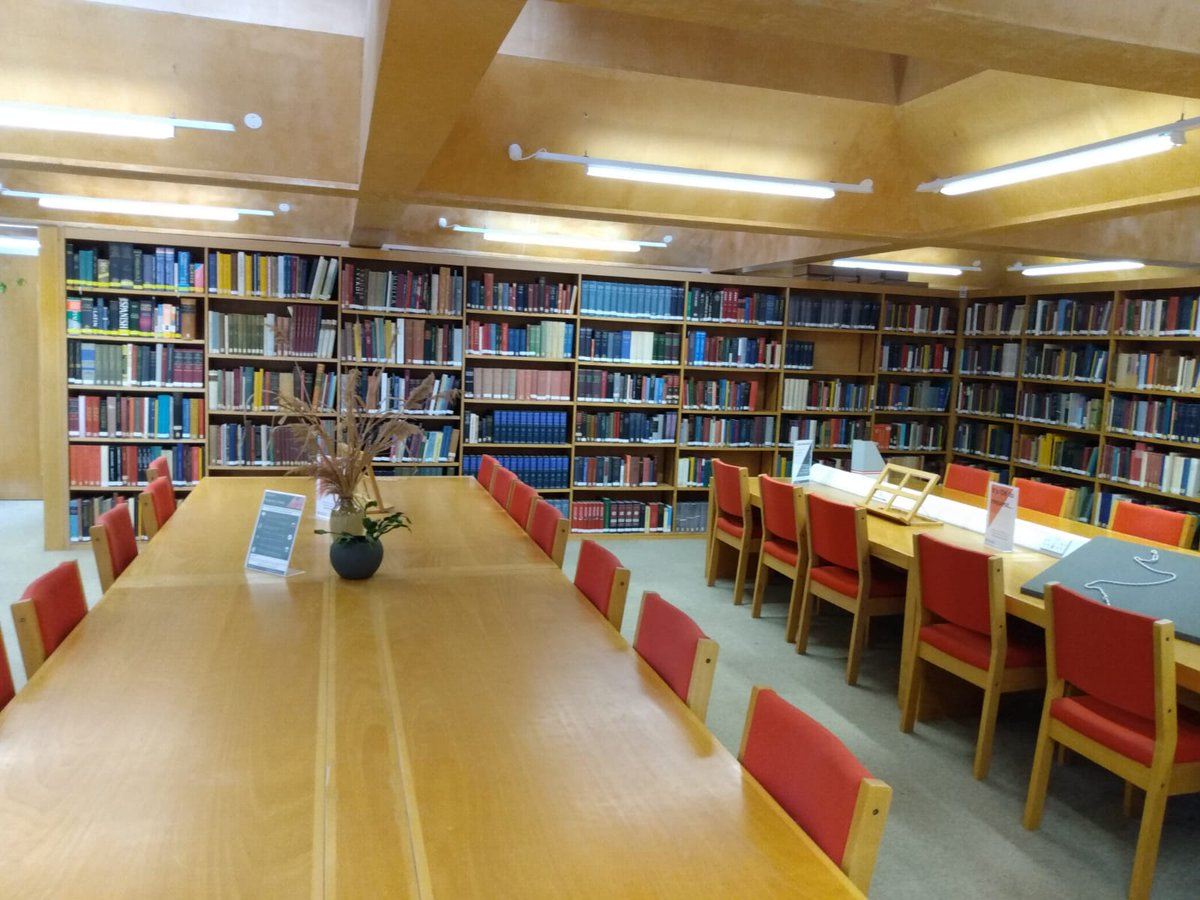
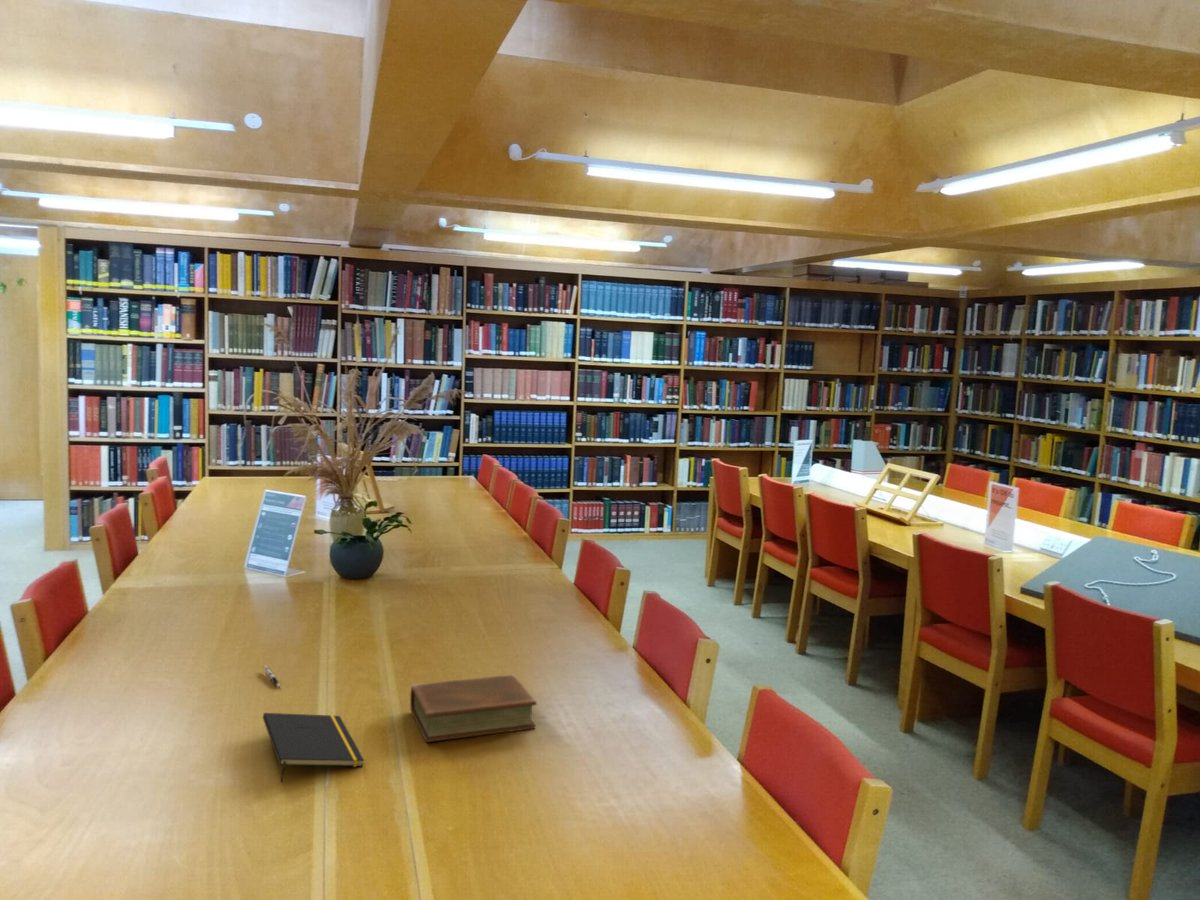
+ notepad [262,712,365,784]
+ pen [263,665,281,688]
+ book [409,673,538,743]
